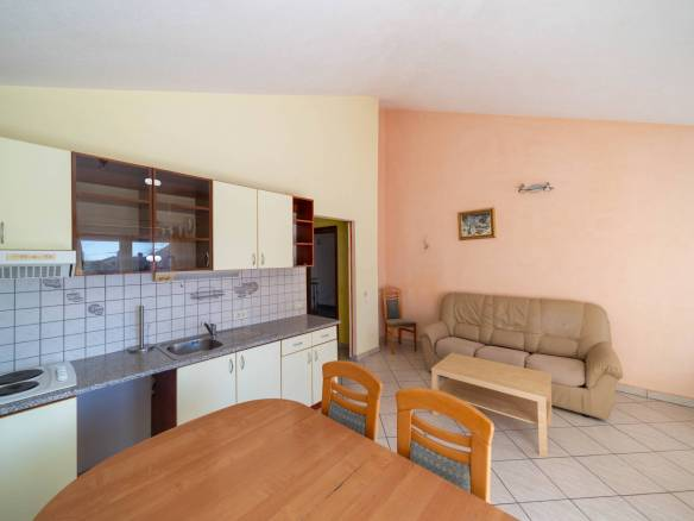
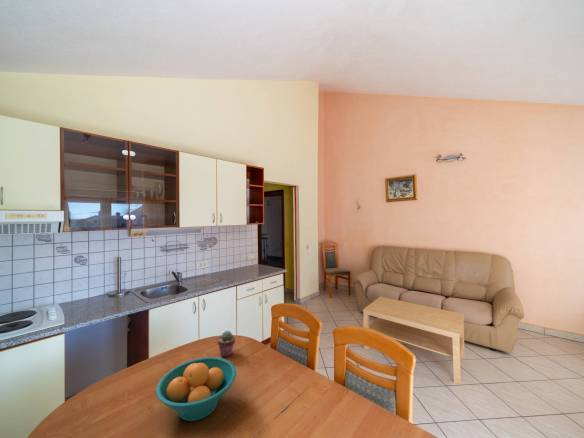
+ potted succulent [217,330,236,358]
+ fruit bowl [155,356,237,422]
